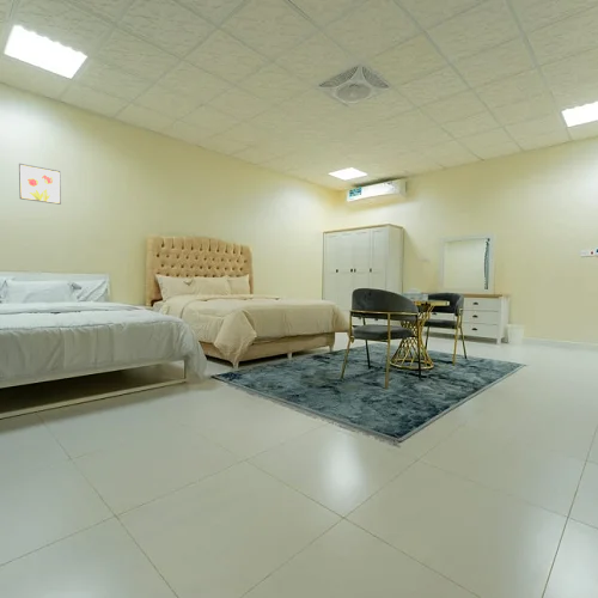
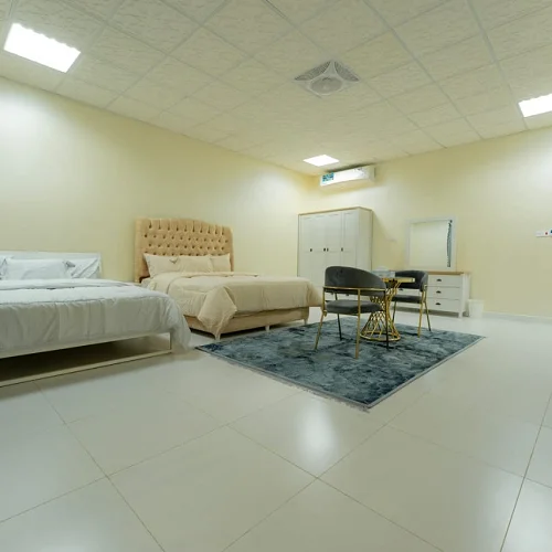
- wall art [18,163,62,206]
